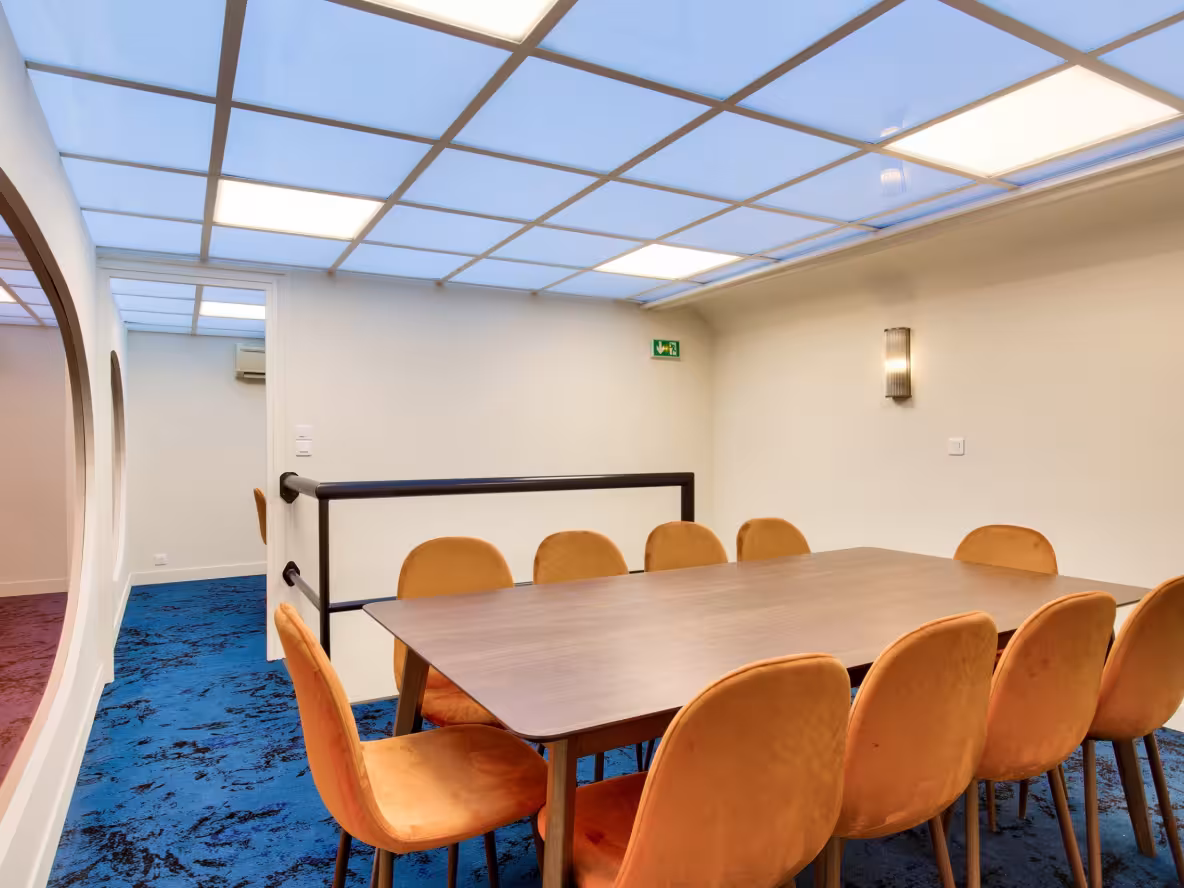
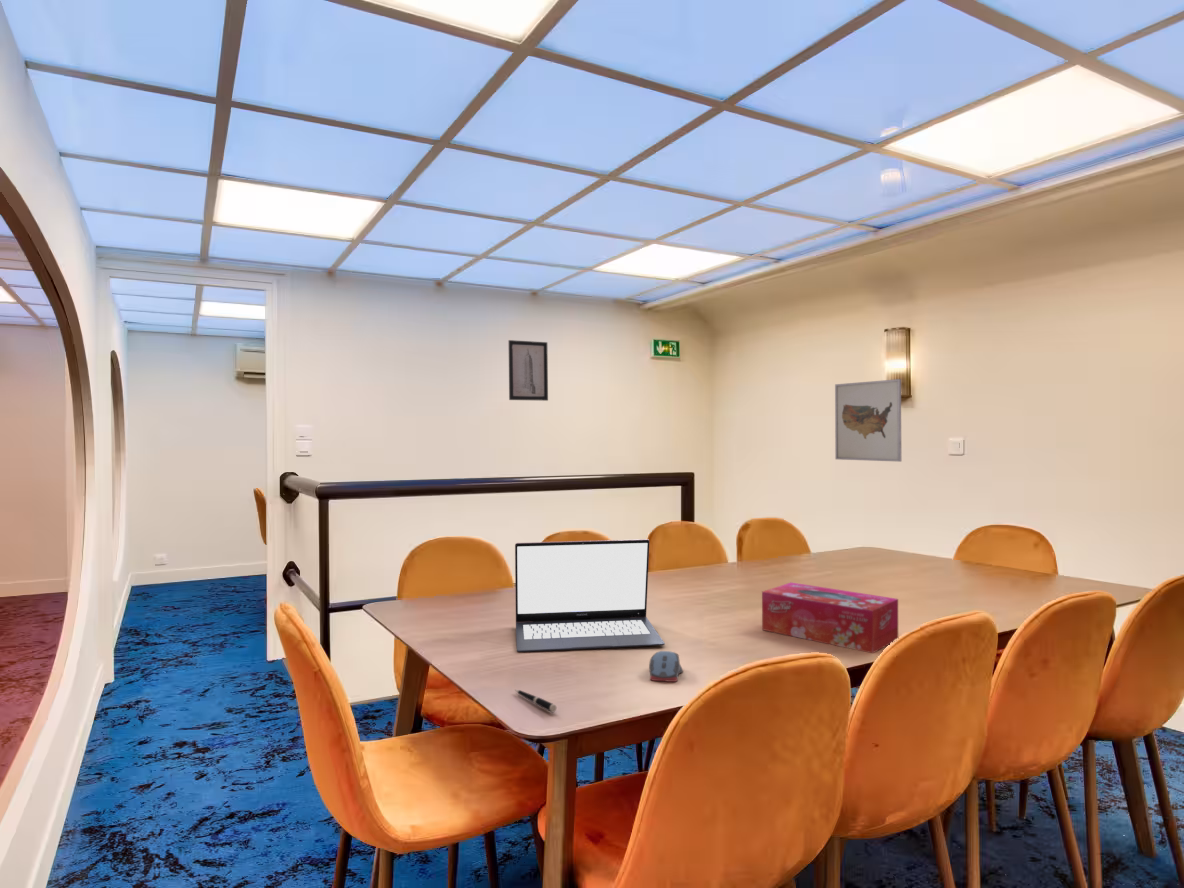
+ tissue box [761,581,899,654]
+ computer mouse [648,650,684,683]
+ pen [514,689,557,714]
+ laptop [514,538,666,653]
+ wall art [508,339,549,402]
+ wall art [834,378,903,463]
